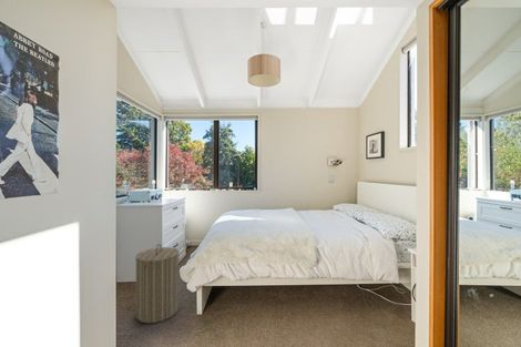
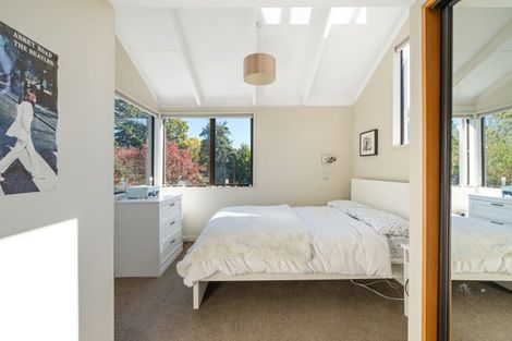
- laundry hamper [134,243,181,325]
